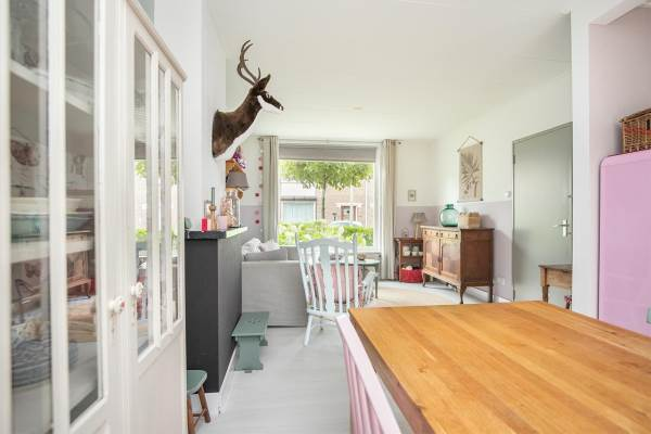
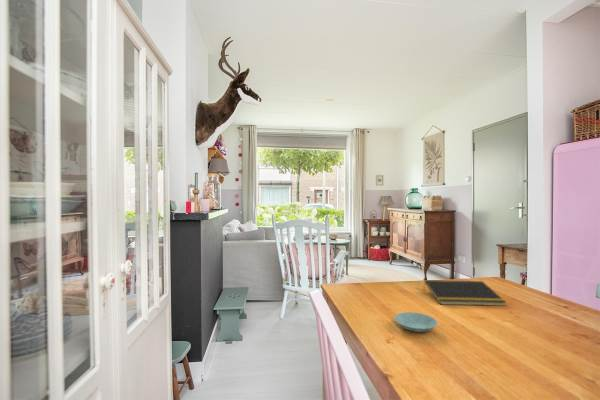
+ notepad [422,279,507,307]
+ saucer [394,311,439,333]
